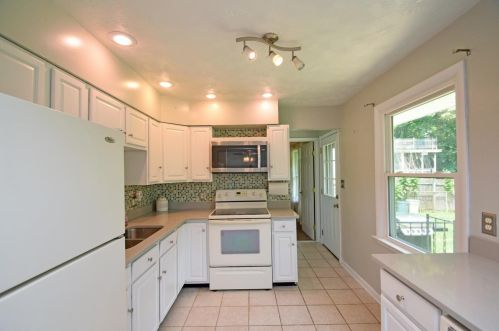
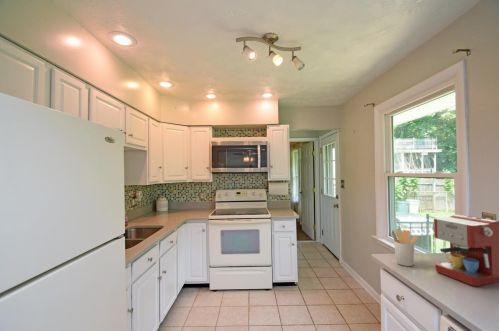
+ utensil holder [391,228,419,267]
+ coffee maker [433,214,499,287]
